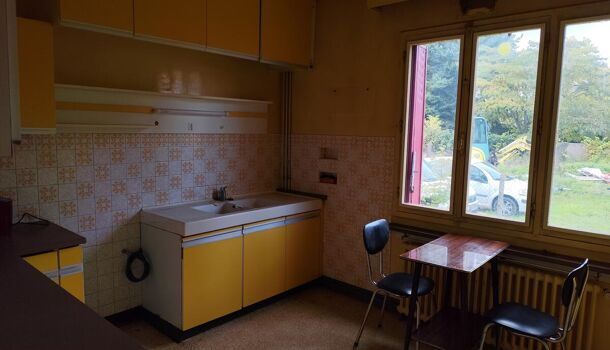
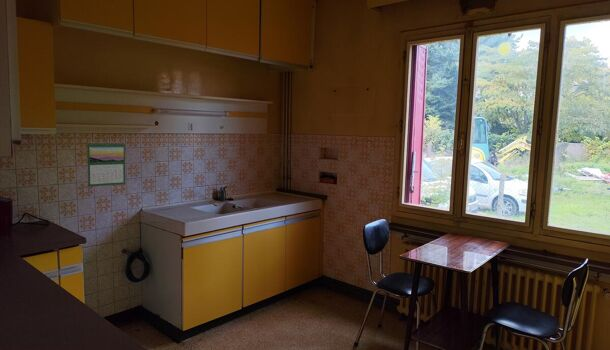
+ calendar [86,140,126,188]
